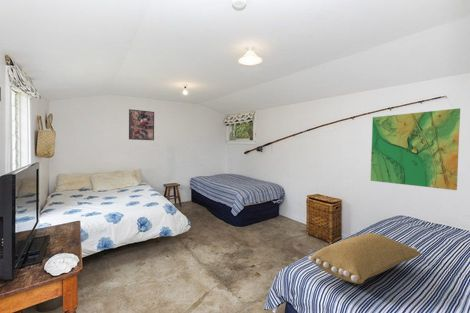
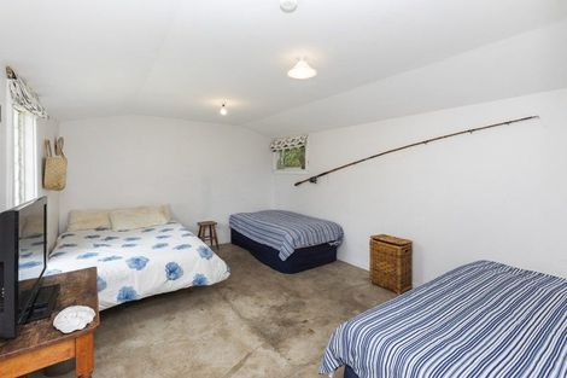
- pillow [308,232,422,285]
- map [370,107,461,191]
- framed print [128,108,155,141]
